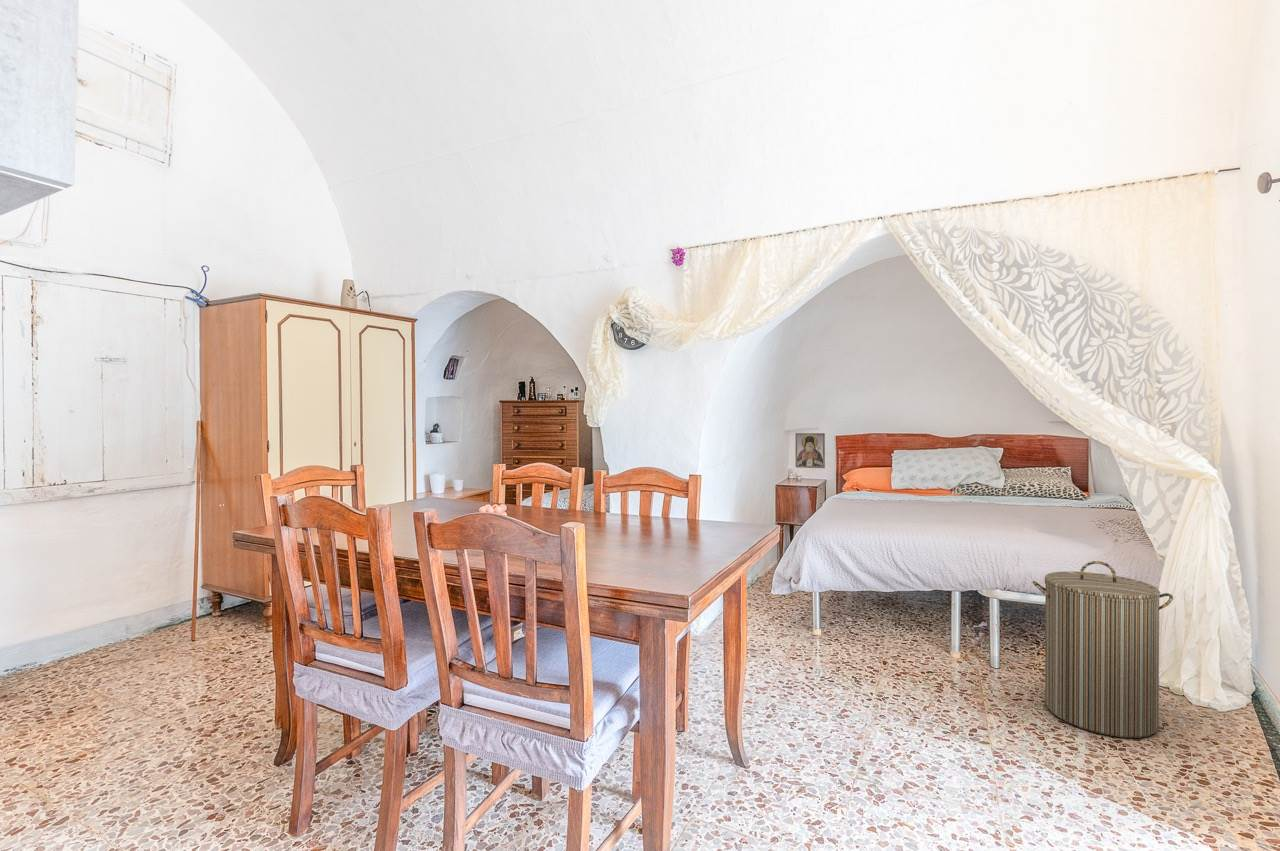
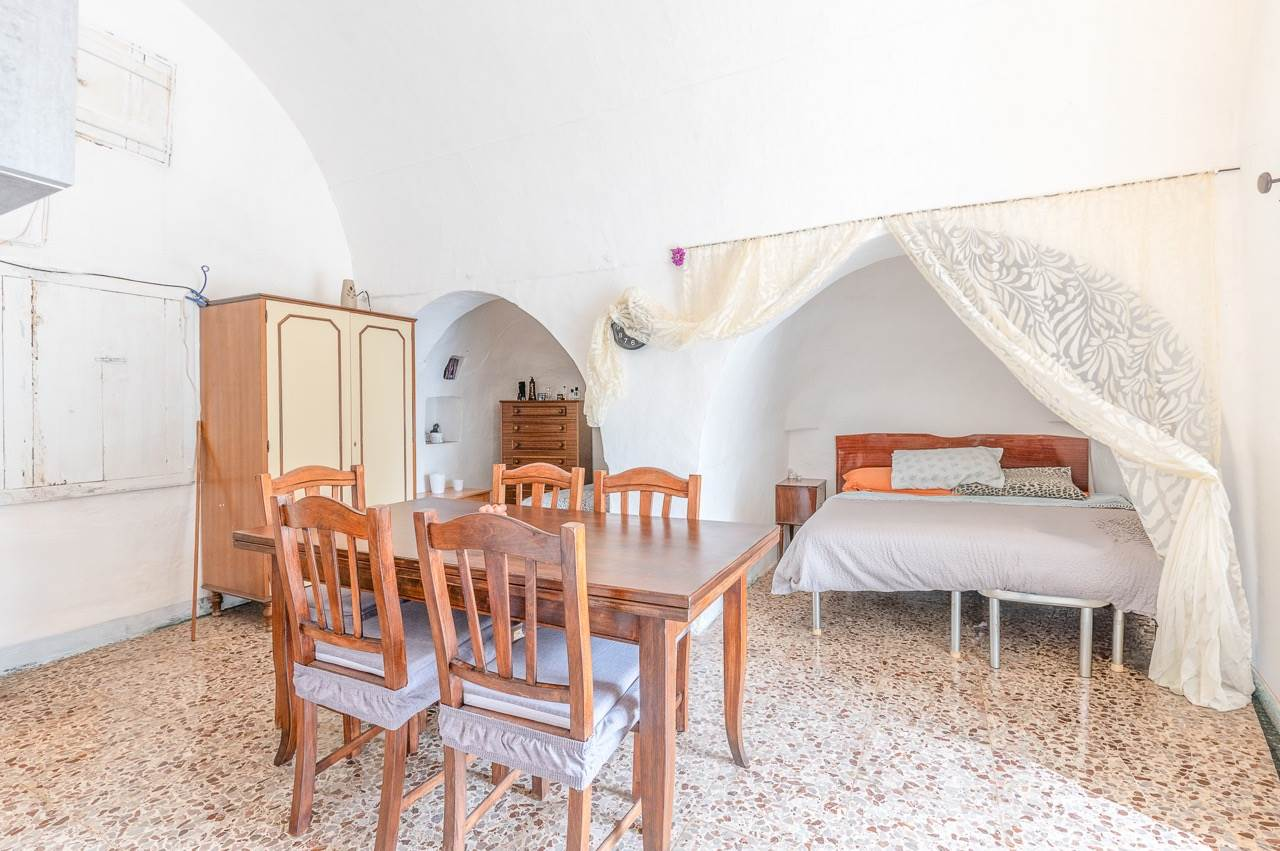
- religious icon [794,432,826,469]
- laundry hamper [1032,560,1174,739]
